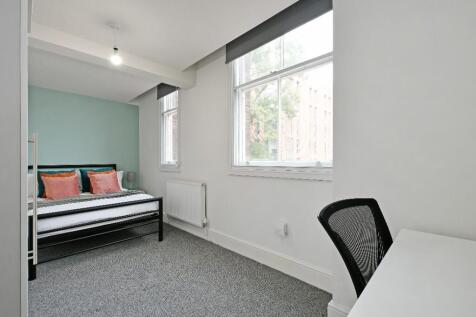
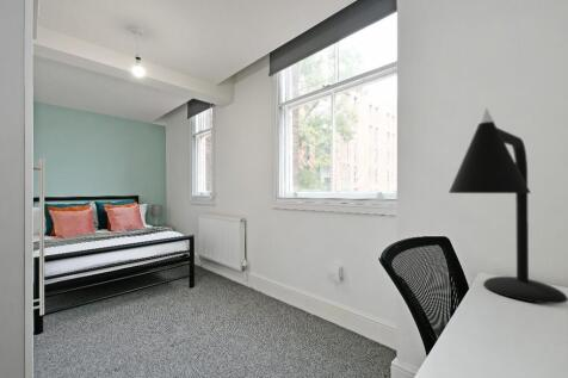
+ desk lamp [447,106,568,305]
